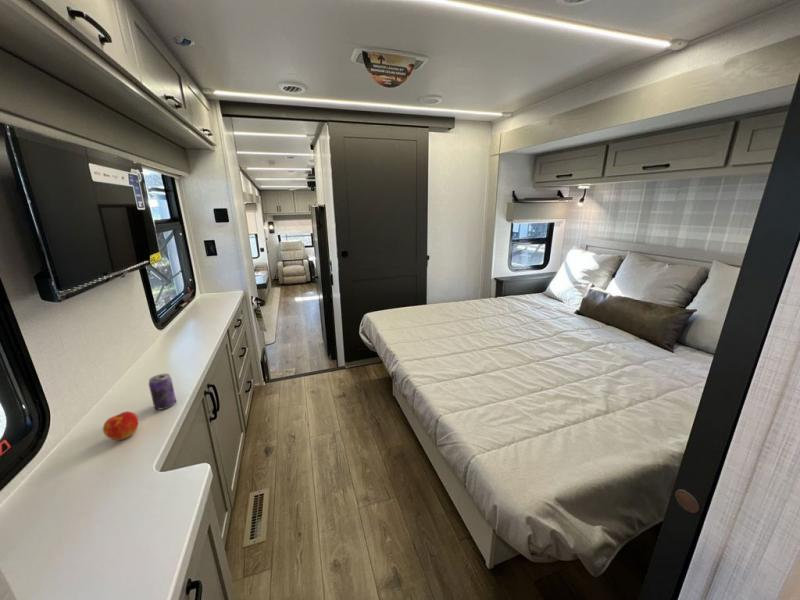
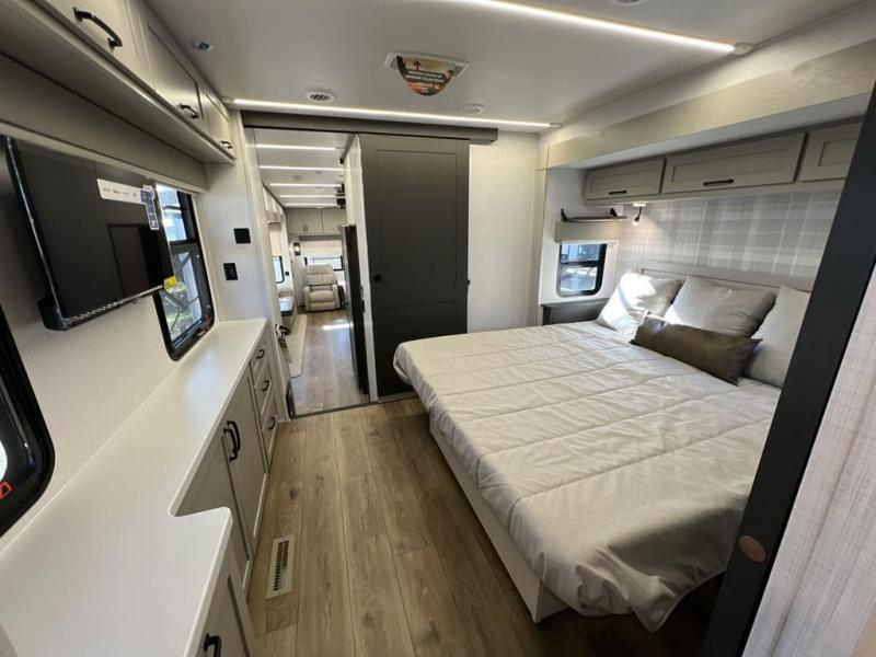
- apple [102,410,139,441]
- beverage can [148,373,177,410]
